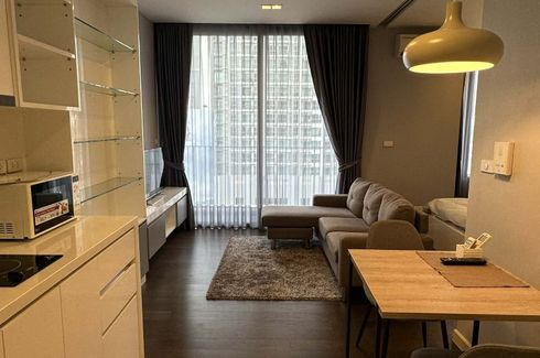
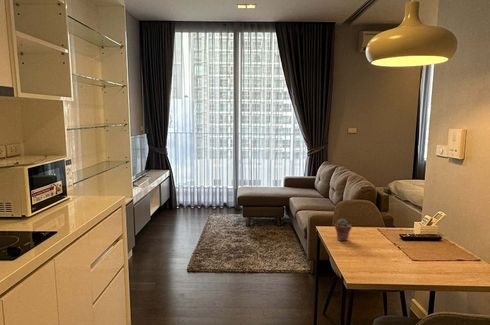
+ potted succulent [334,217,352,242]
